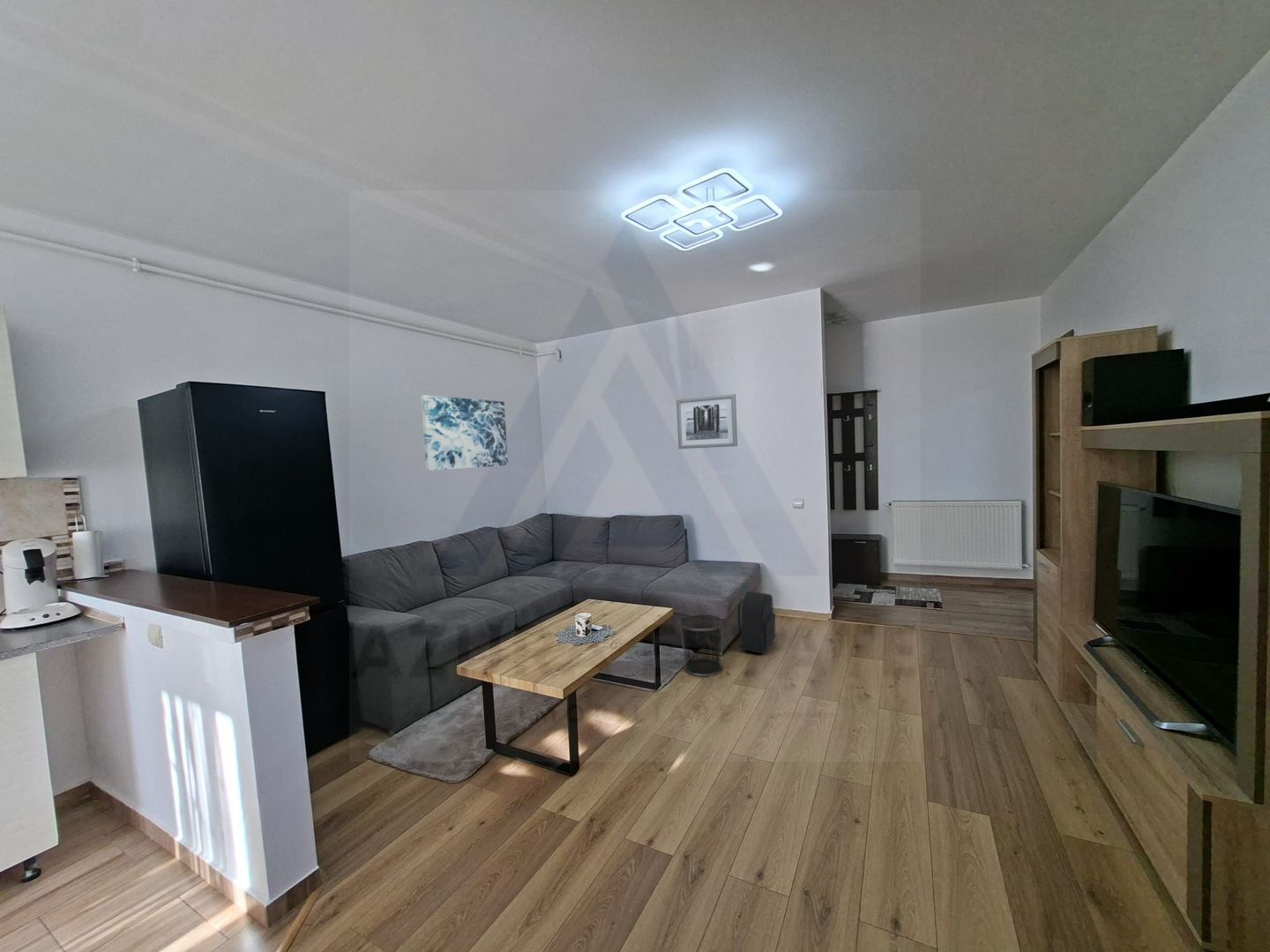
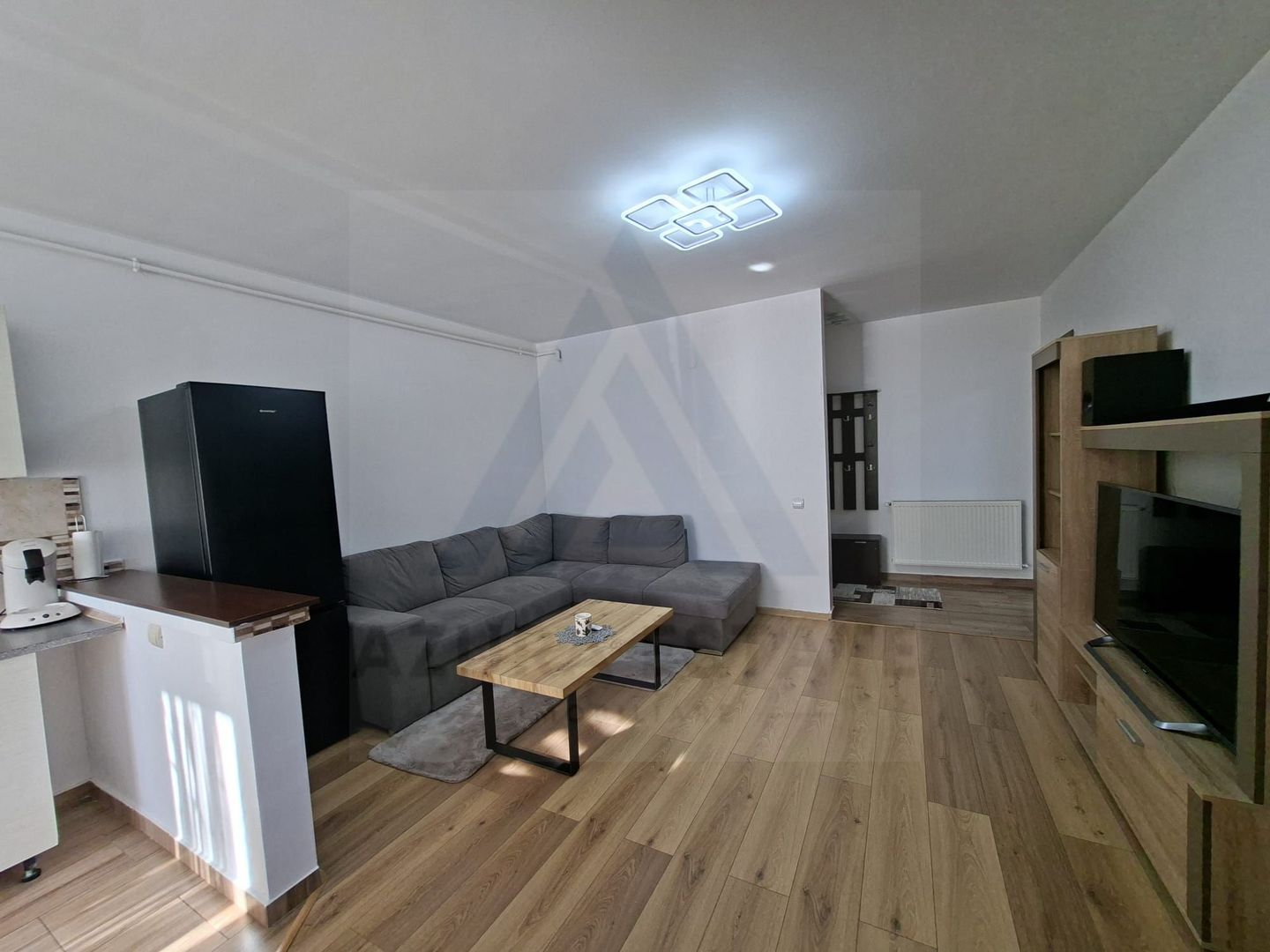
- wall art [420,394,509,472]
- backpack [736,585,776,655]
- wall art [676,393,738,450]
- waste bin [678,614,725,677]
